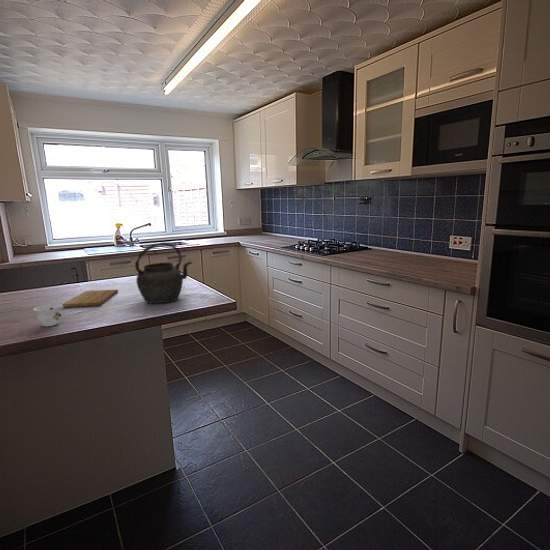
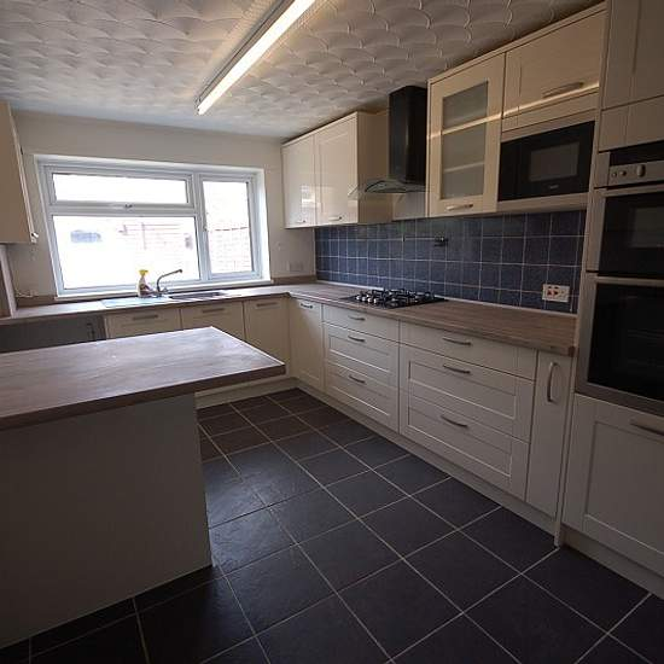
- cutting board [62,289,119,308]
- kettle [134,242,194,305]
- teacup [33,303,63,327]
